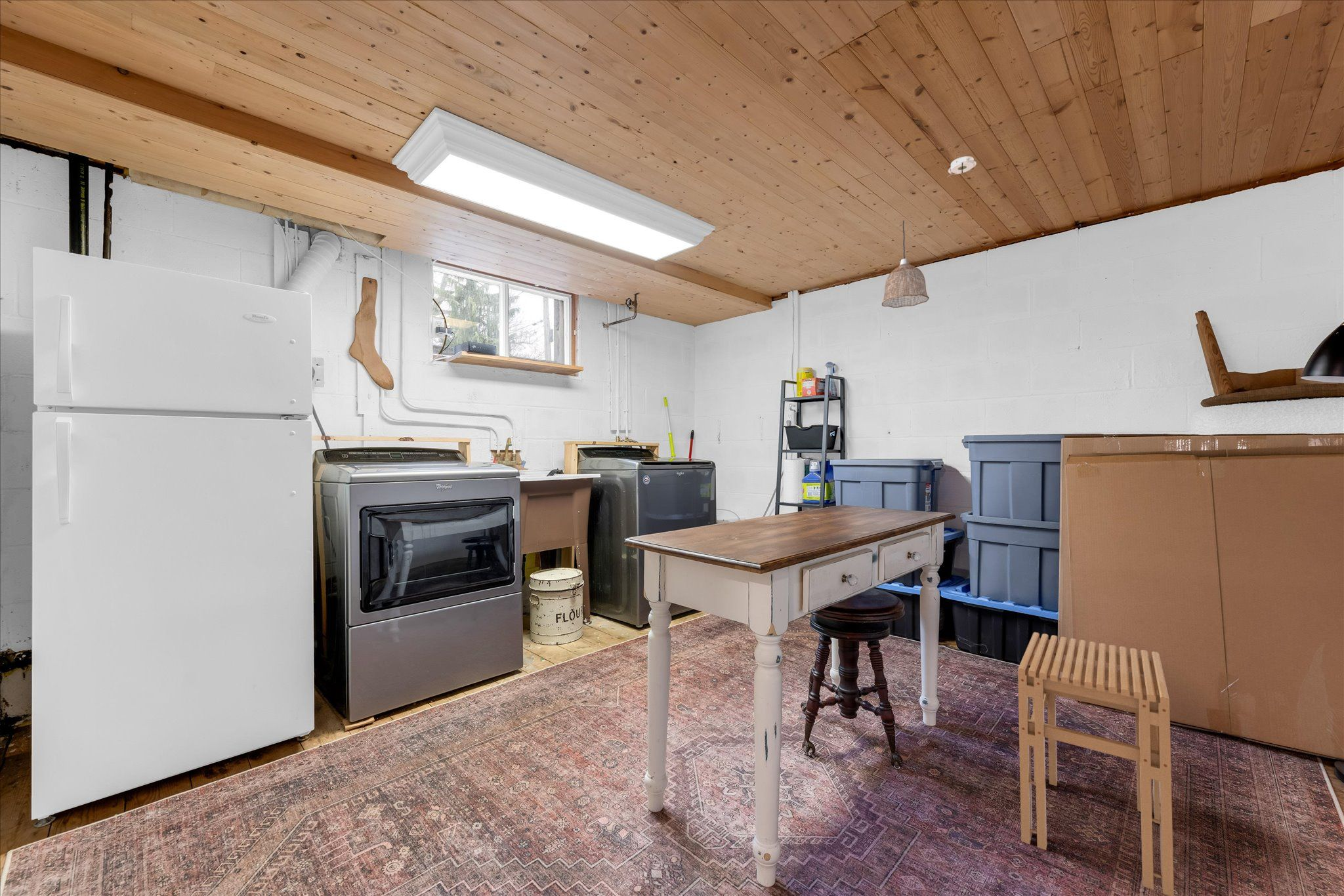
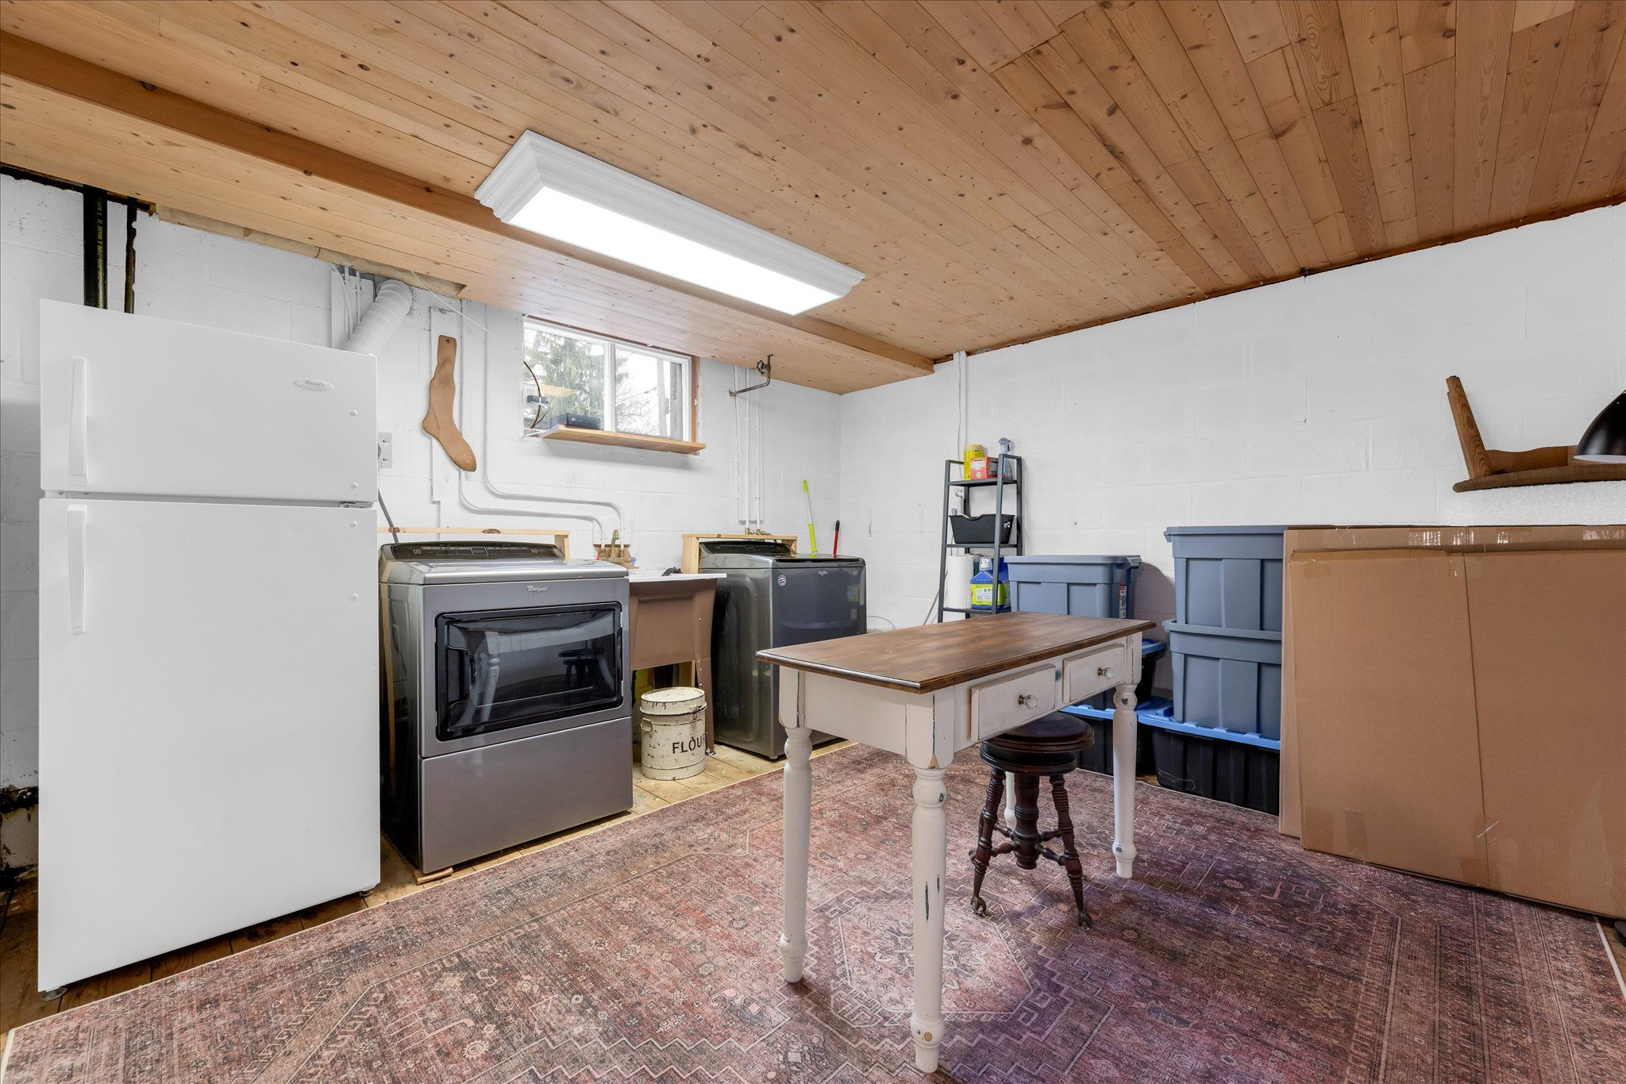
- pendant lamp [881,220,930,308]
- smoke detector [947,155,977,178]
- stool [1017,632,1175,896]
